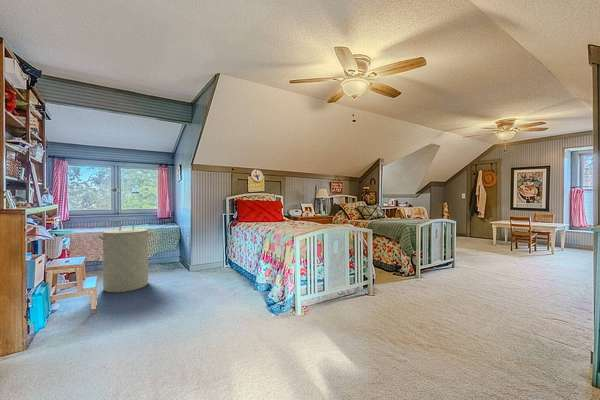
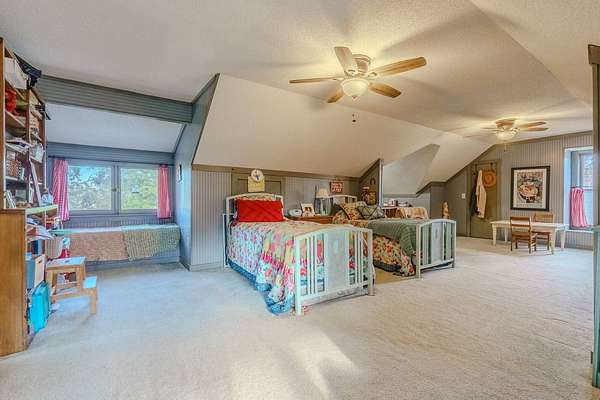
- laundry hamper [96,221,154,293]
